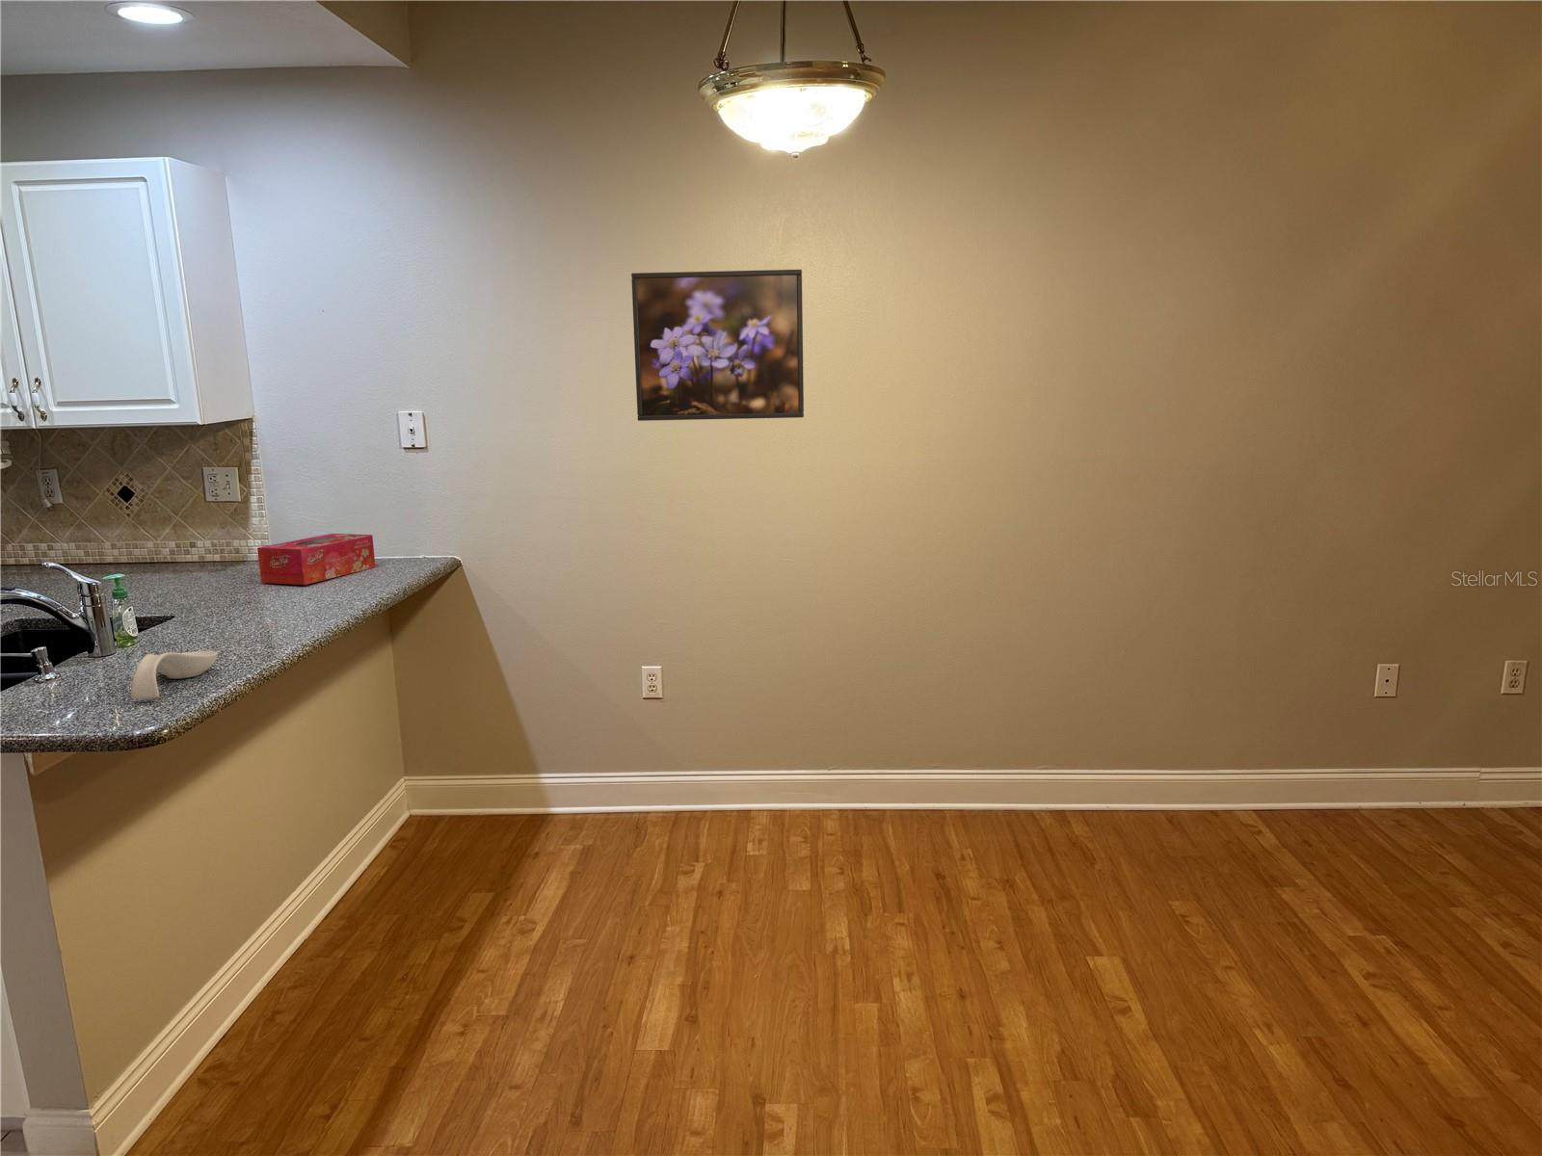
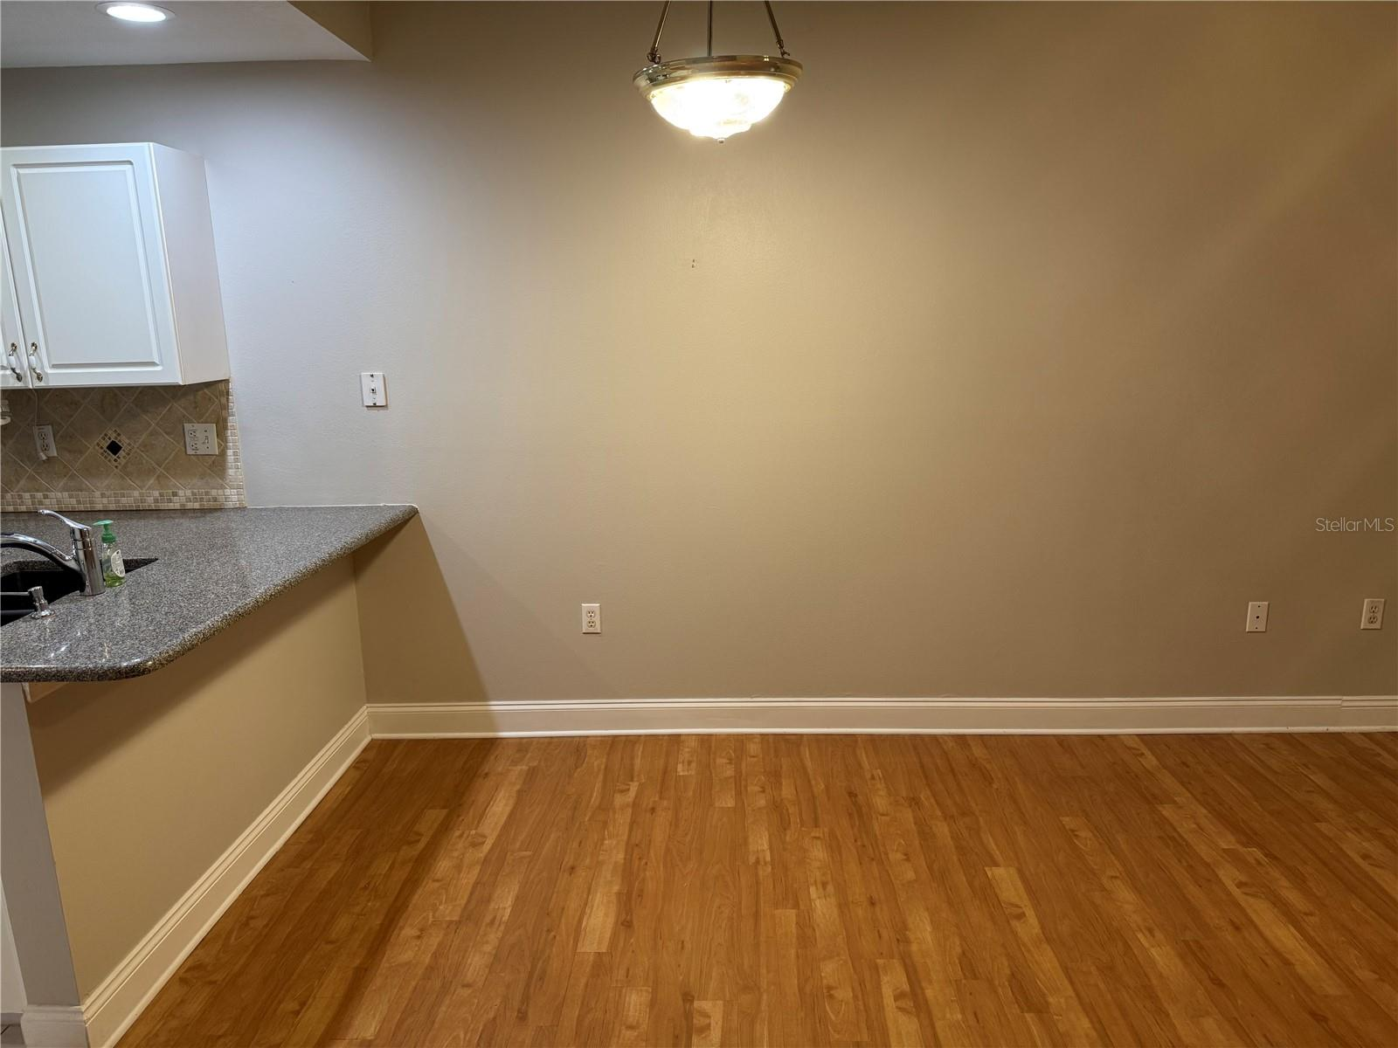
- tissue box [256,533,376,585]
- spoon rest [130,651,219,701]
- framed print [630,268,805,421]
